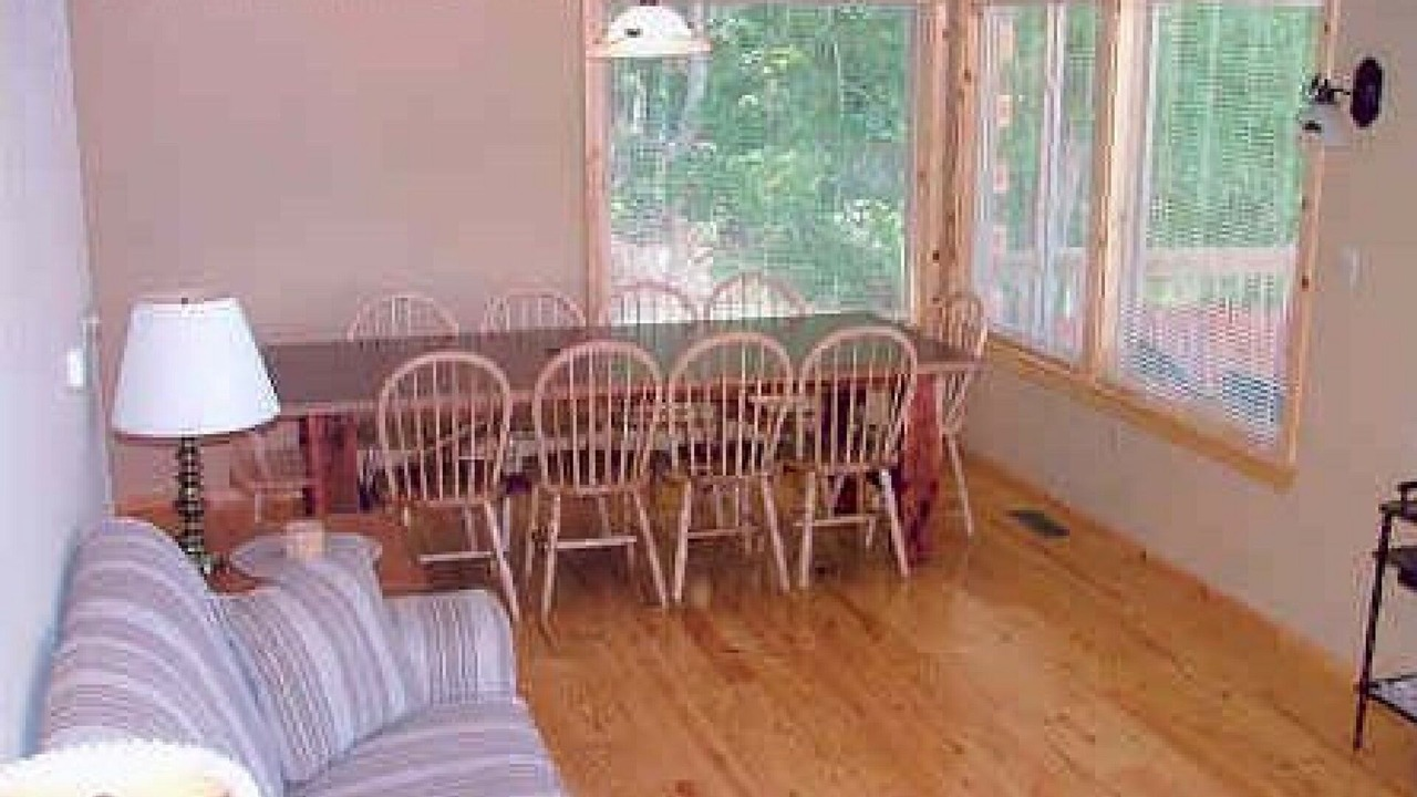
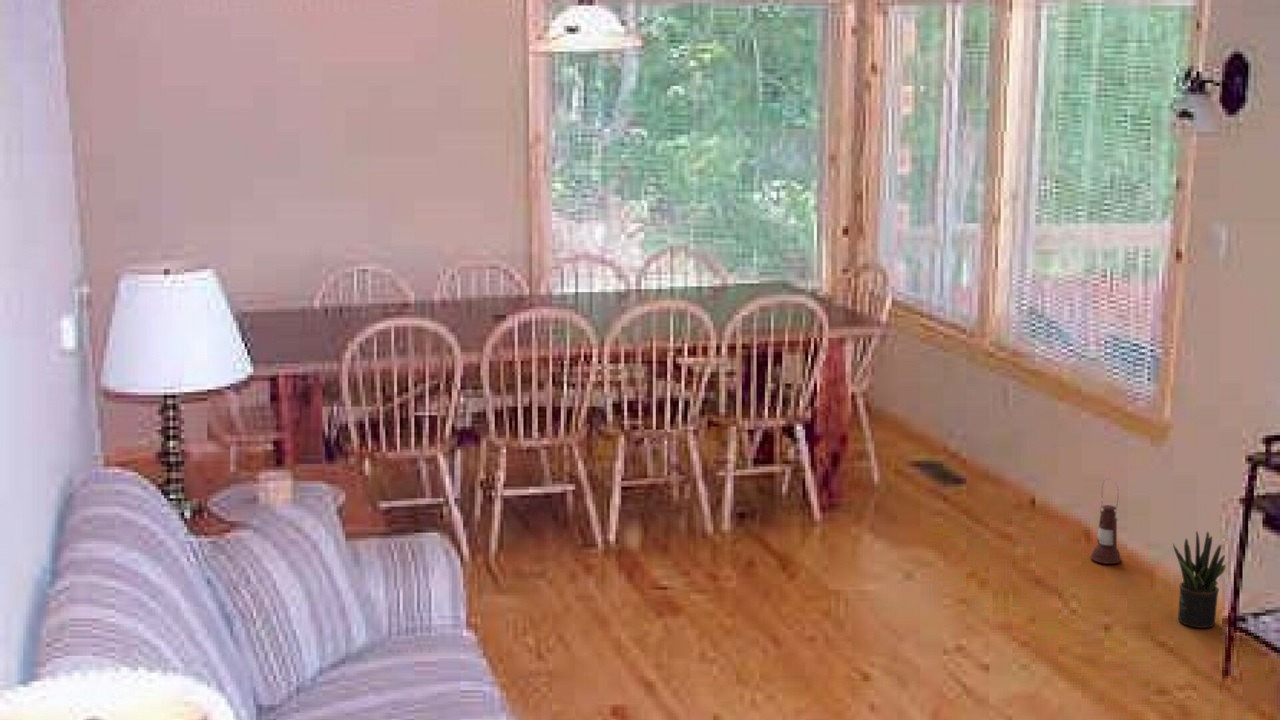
+ potted plant [1172,530,1227,629]
+ lantern [1089,477,1122,565]
